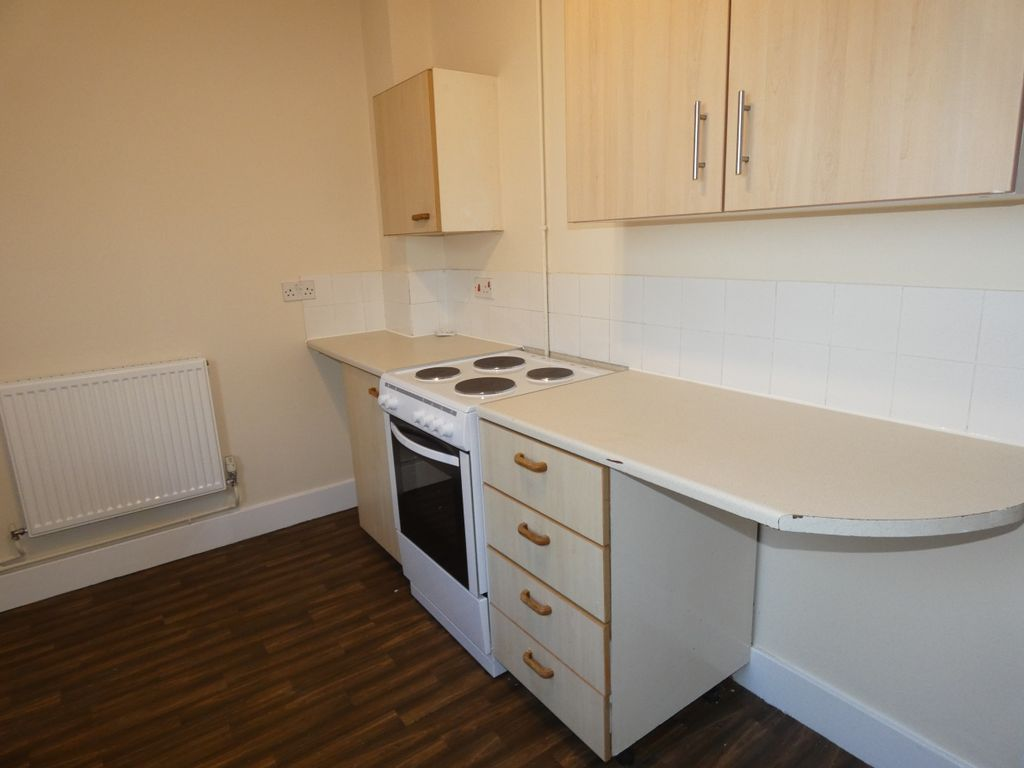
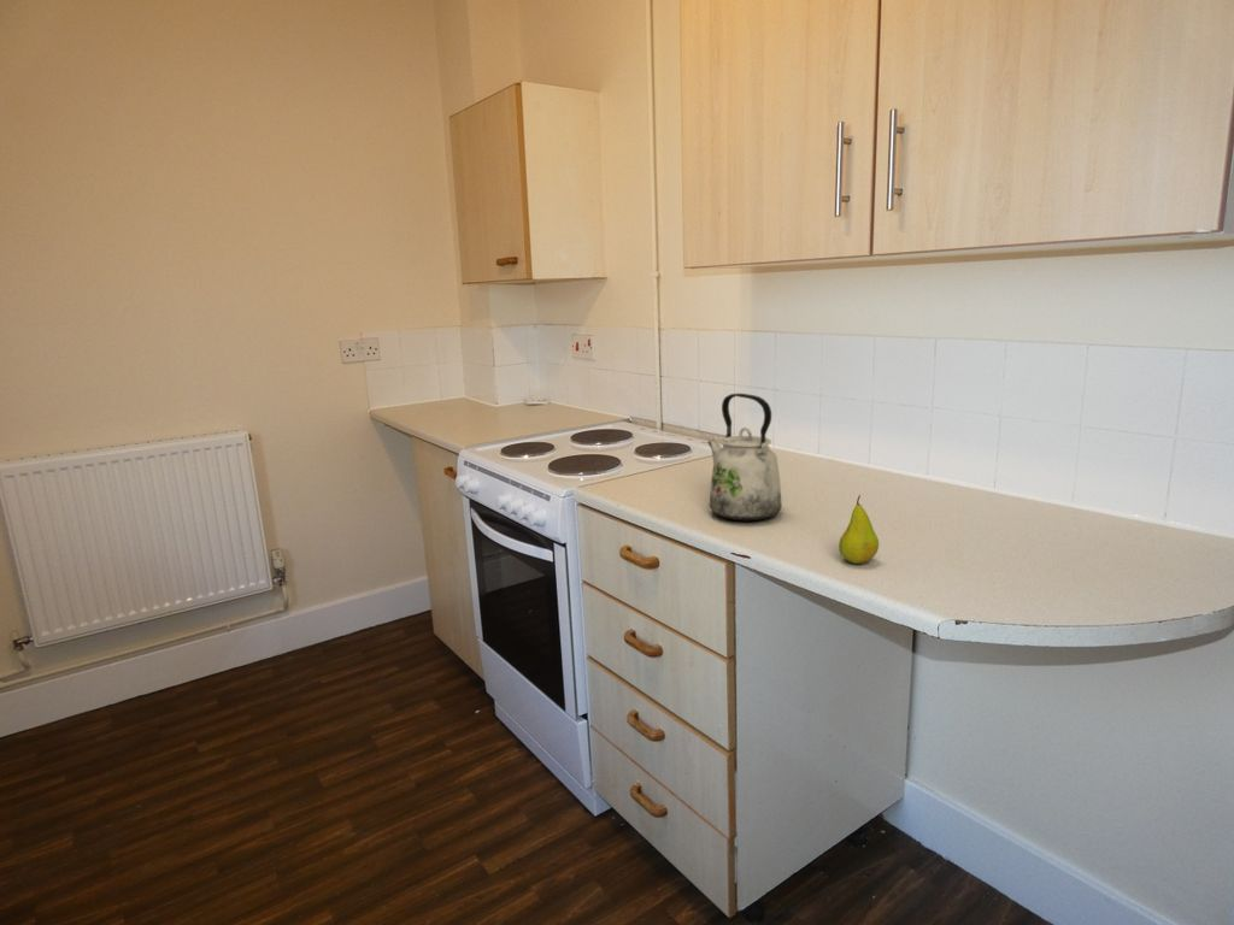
+ kettle [706,393,783,522]
+ fruit [838,494,880,565]
